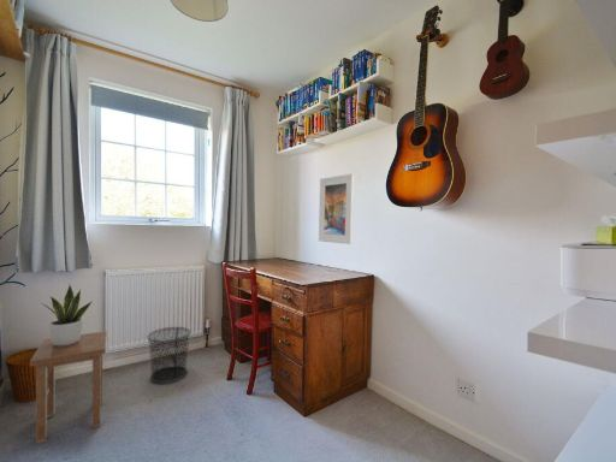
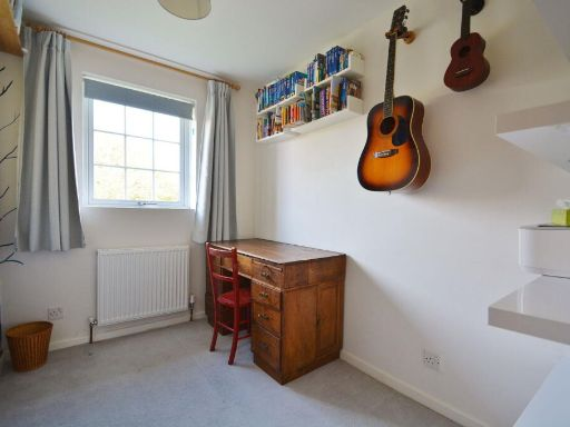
- potted plant [41,284,94,346]
- waste bin [146,326,192,385]
- stool [29,330,108,444]
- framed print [318,172,355,245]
